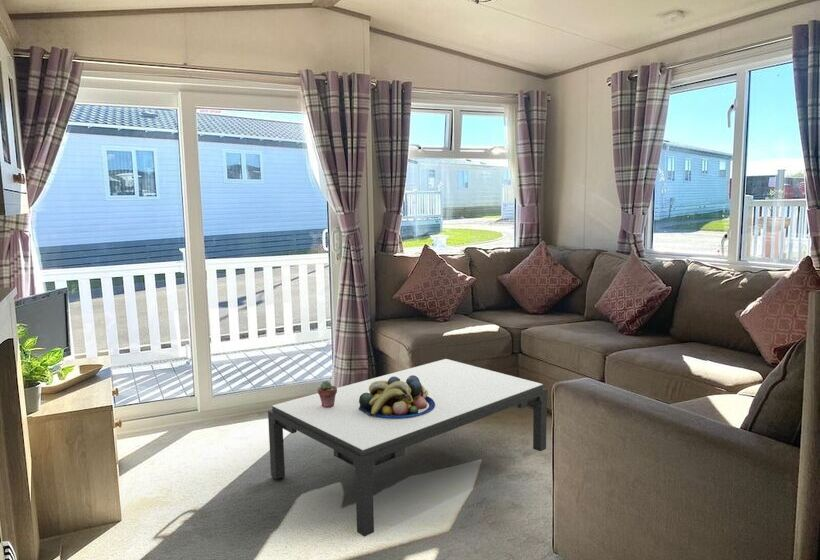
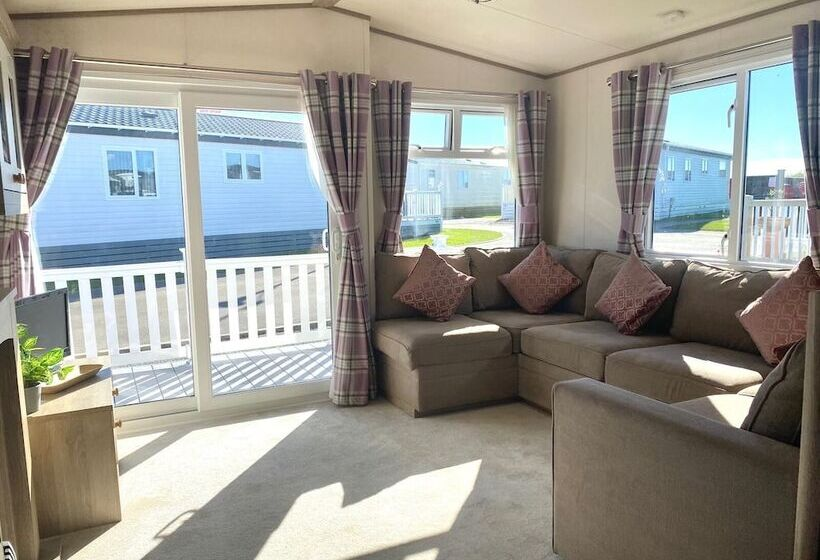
- coffee table [267,358,548,538]
- fruit bowl [358,375,435,418]
- potted succulent [317,380,338,408]
